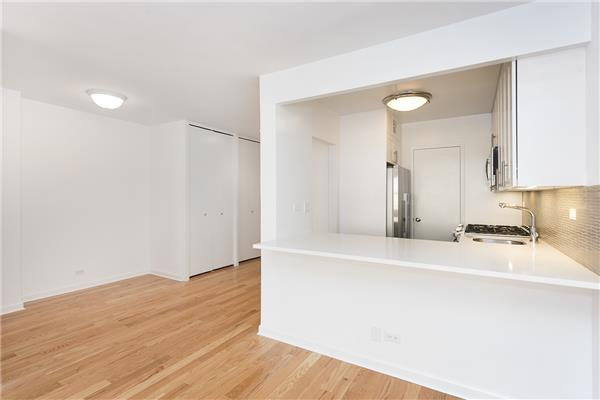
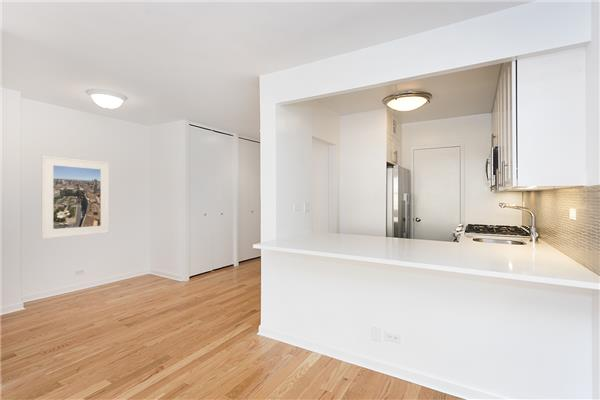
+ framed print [41,154,110,240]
